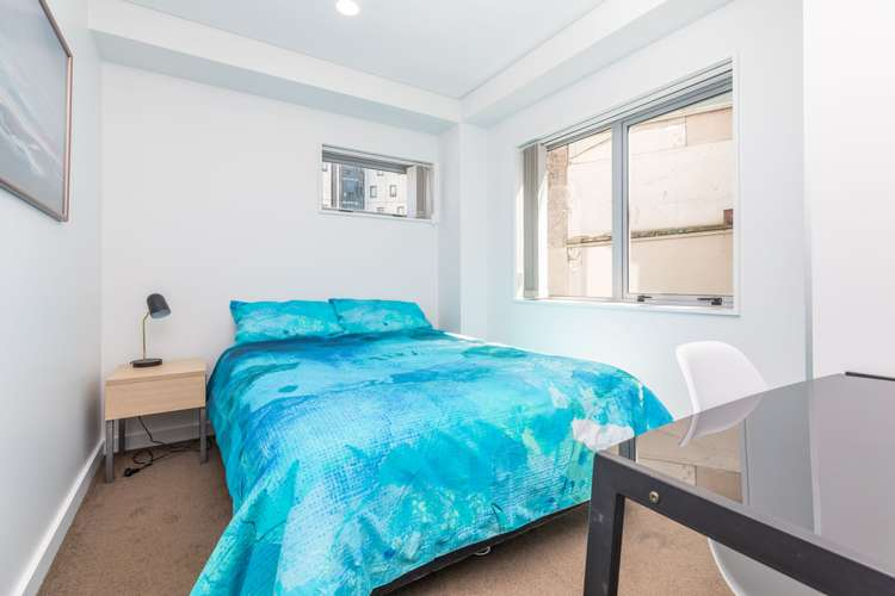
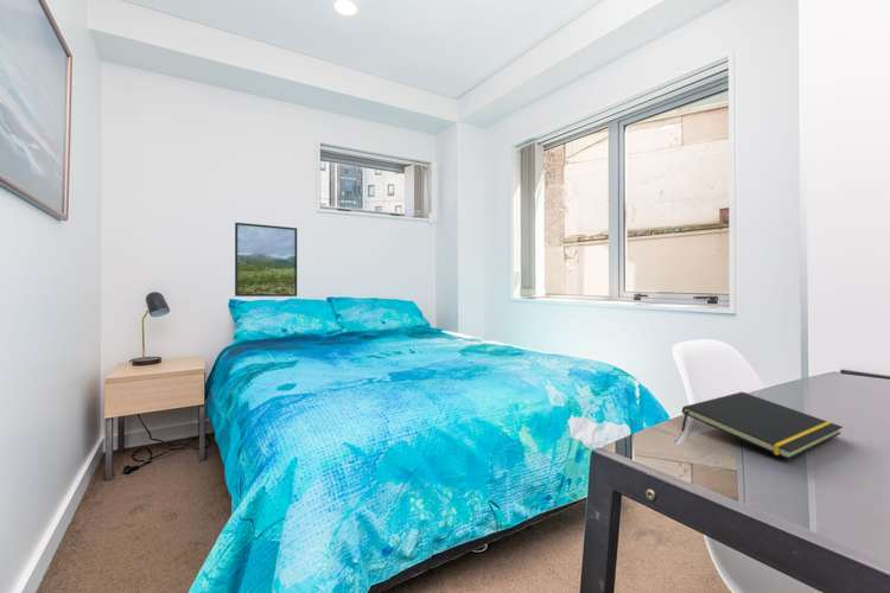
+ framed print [234,222,298,298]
+ notepad [680,390,844,460]
